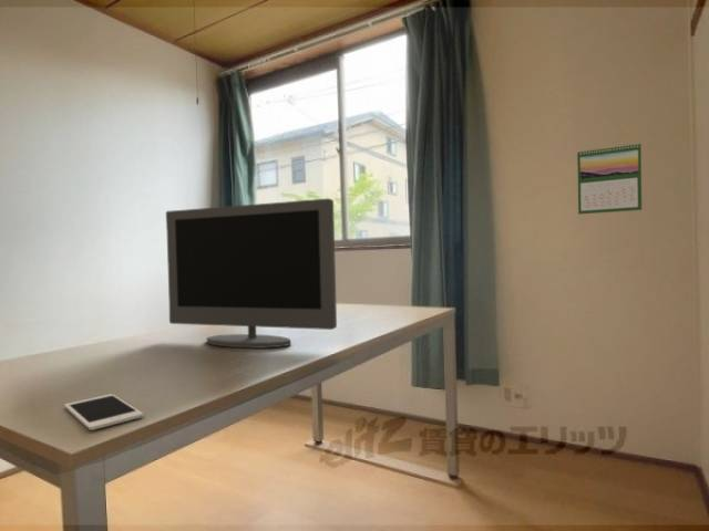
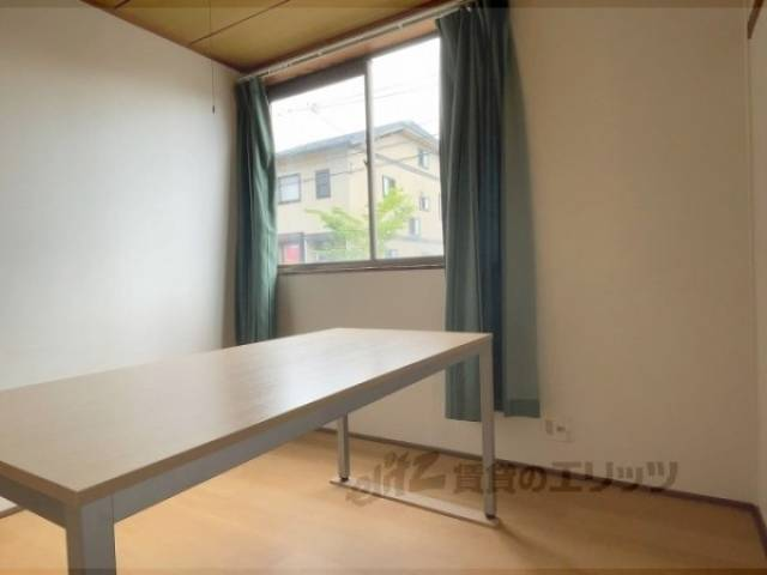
- calendar [576,142,643,216]
- cell phone [63,393,144,431]
- monitor [165,197,338,348]
